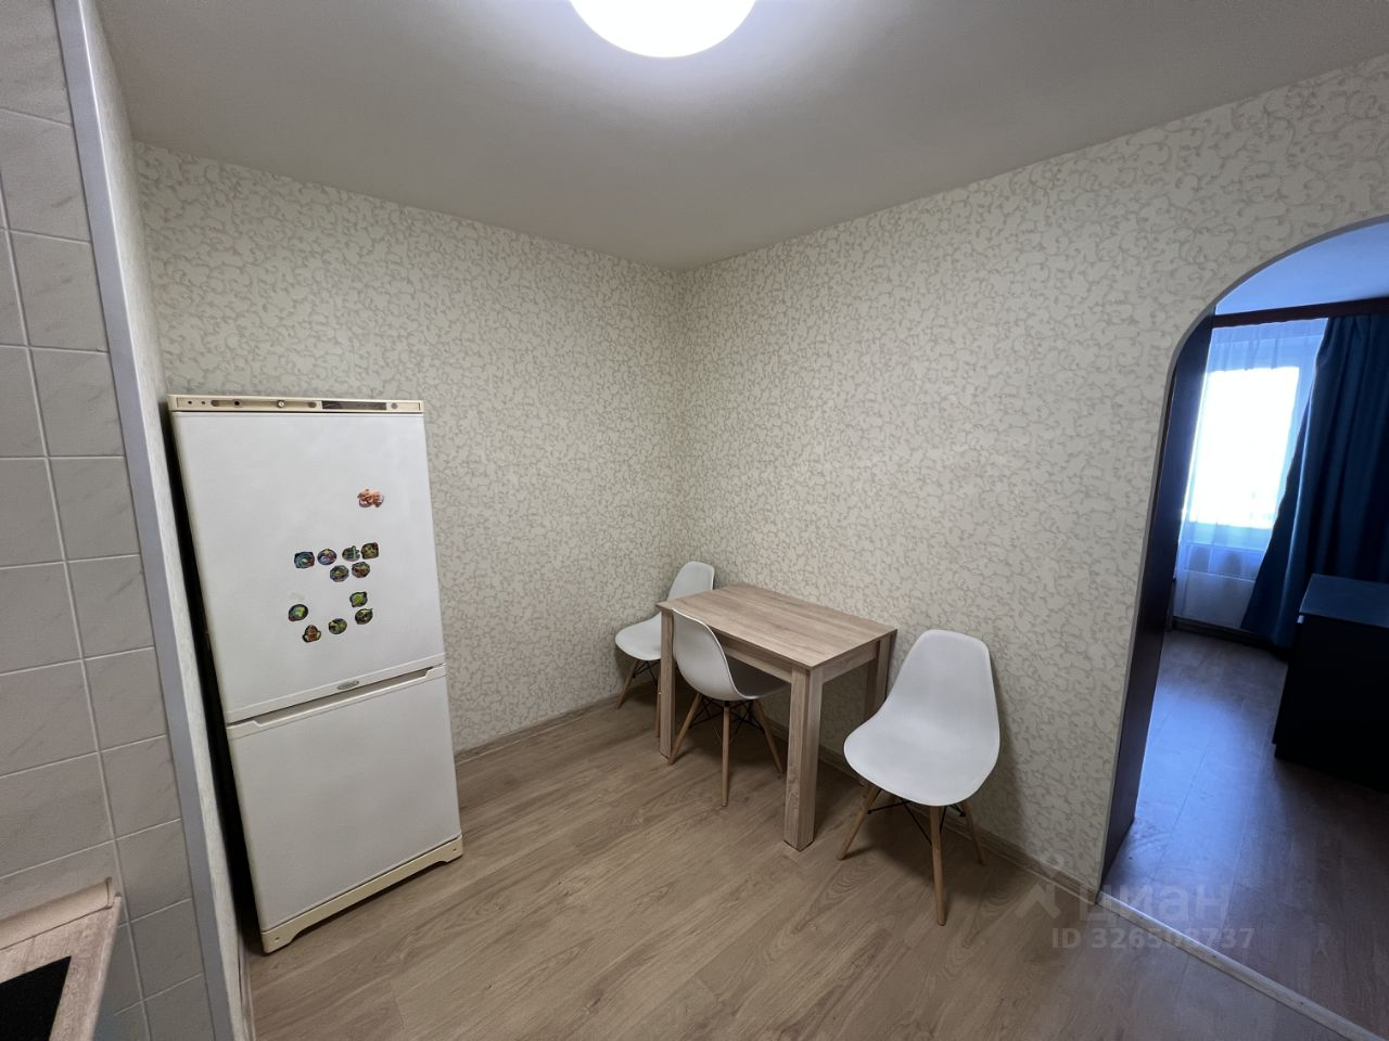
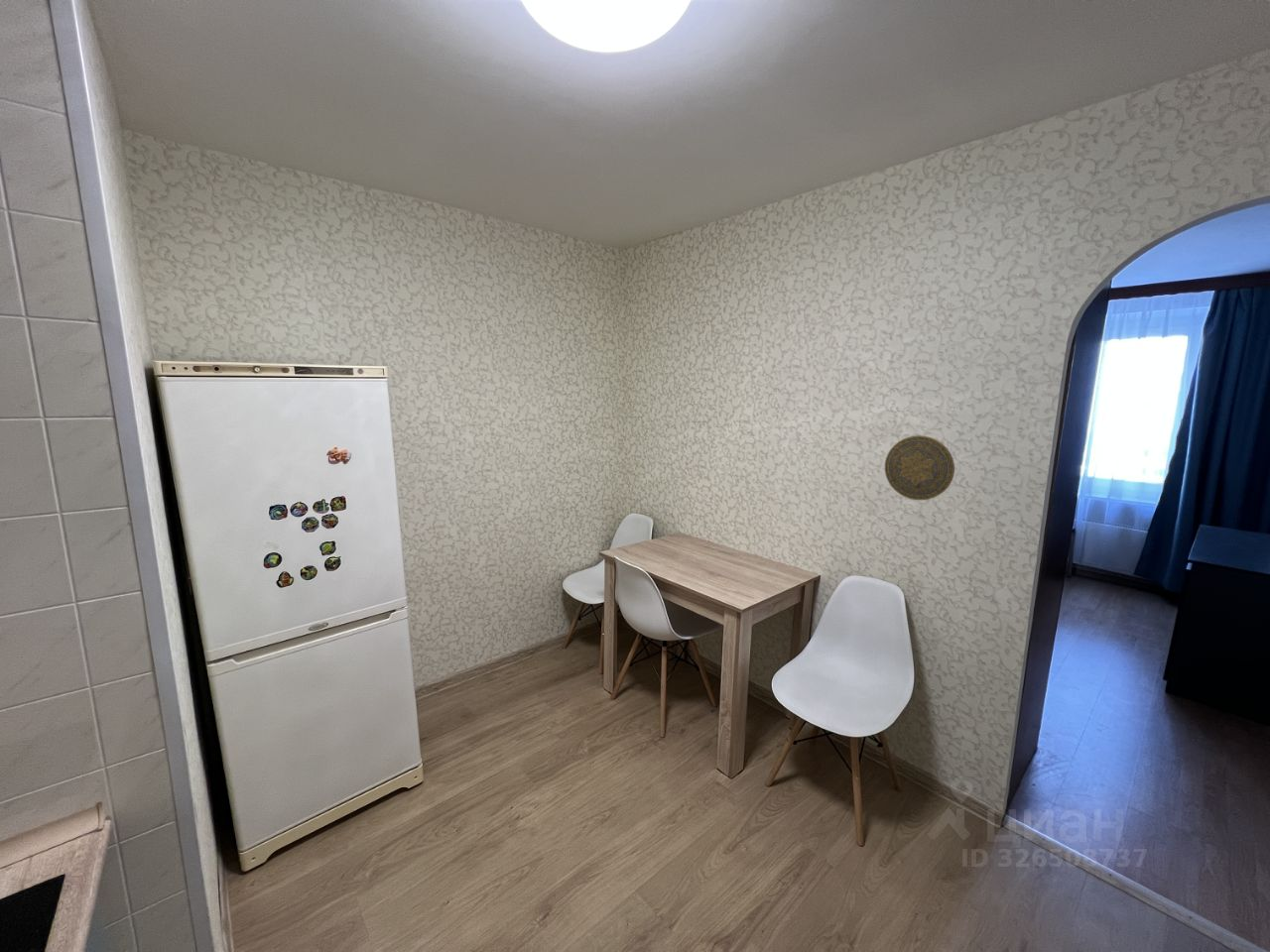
+ decorative plate [884,434,955,501]
